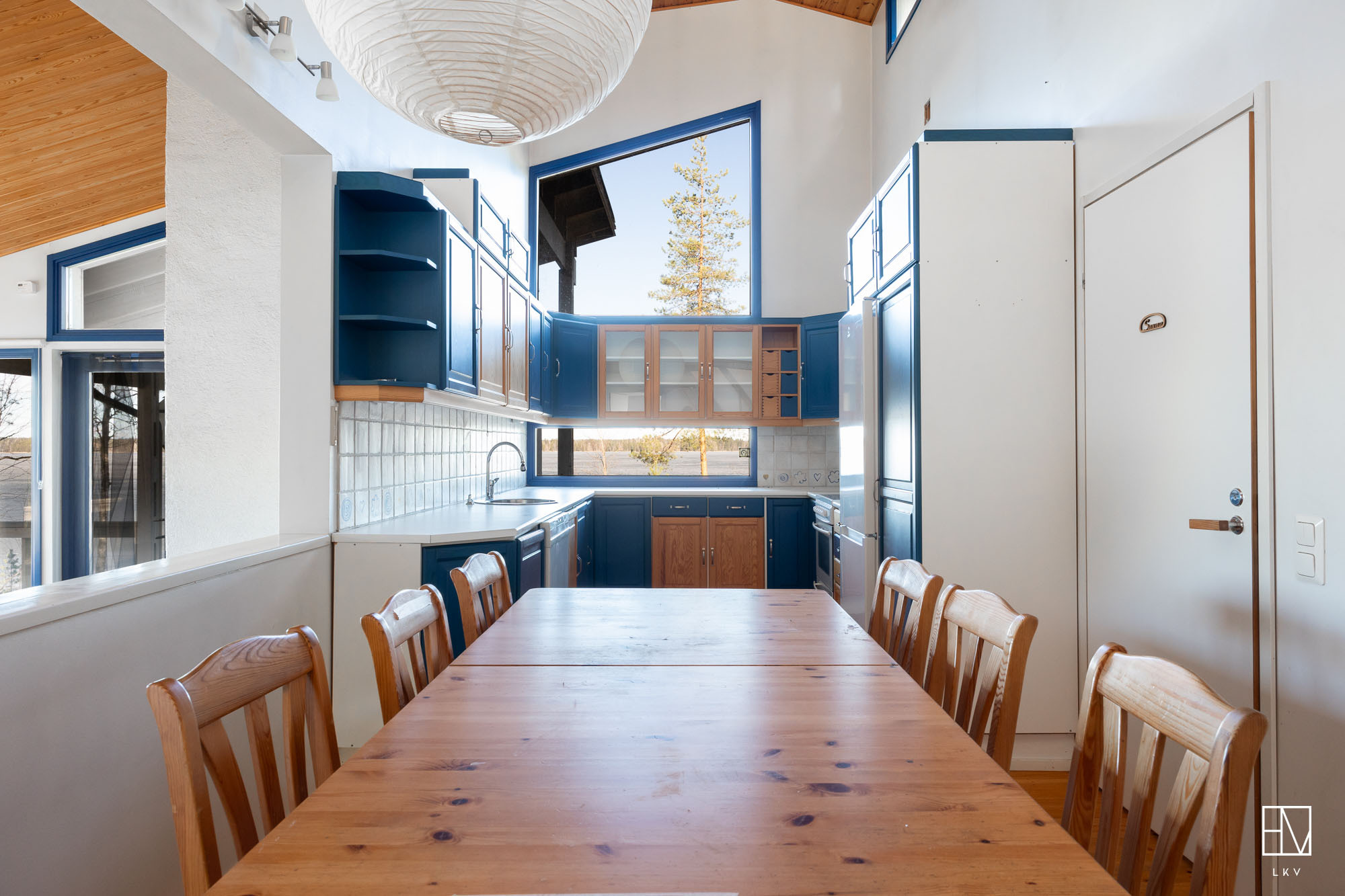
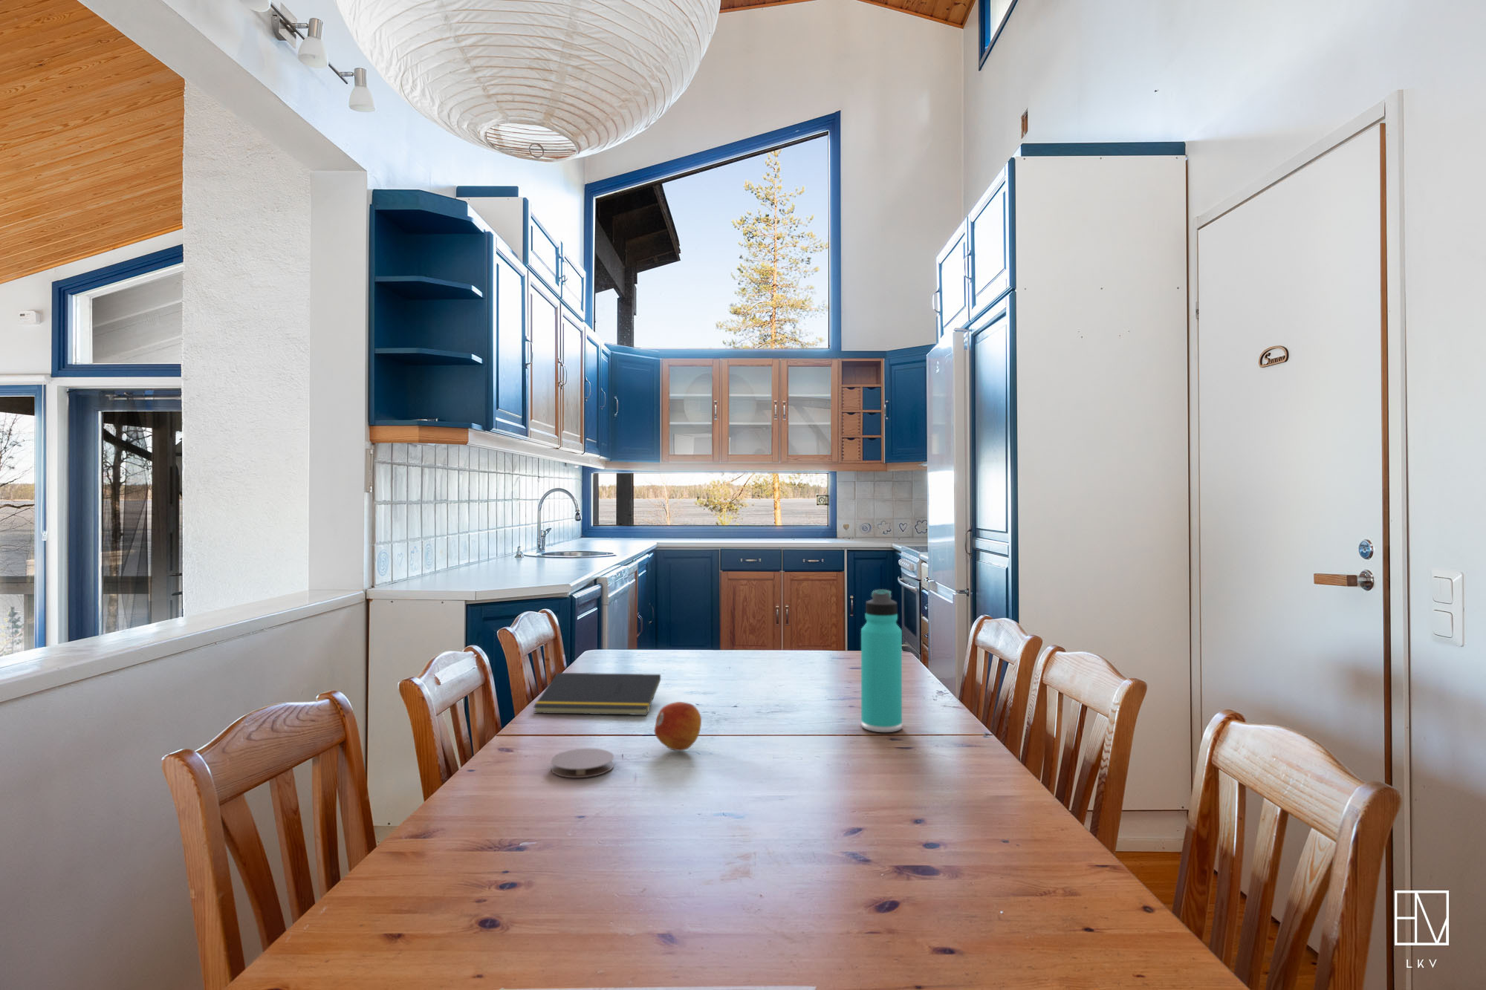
+ notepad [533,672,662,716]
+ coaster [550,748,615,778]
+ fruit [654,702,703,751]
+ thermos bottle [861,588,903,733]
